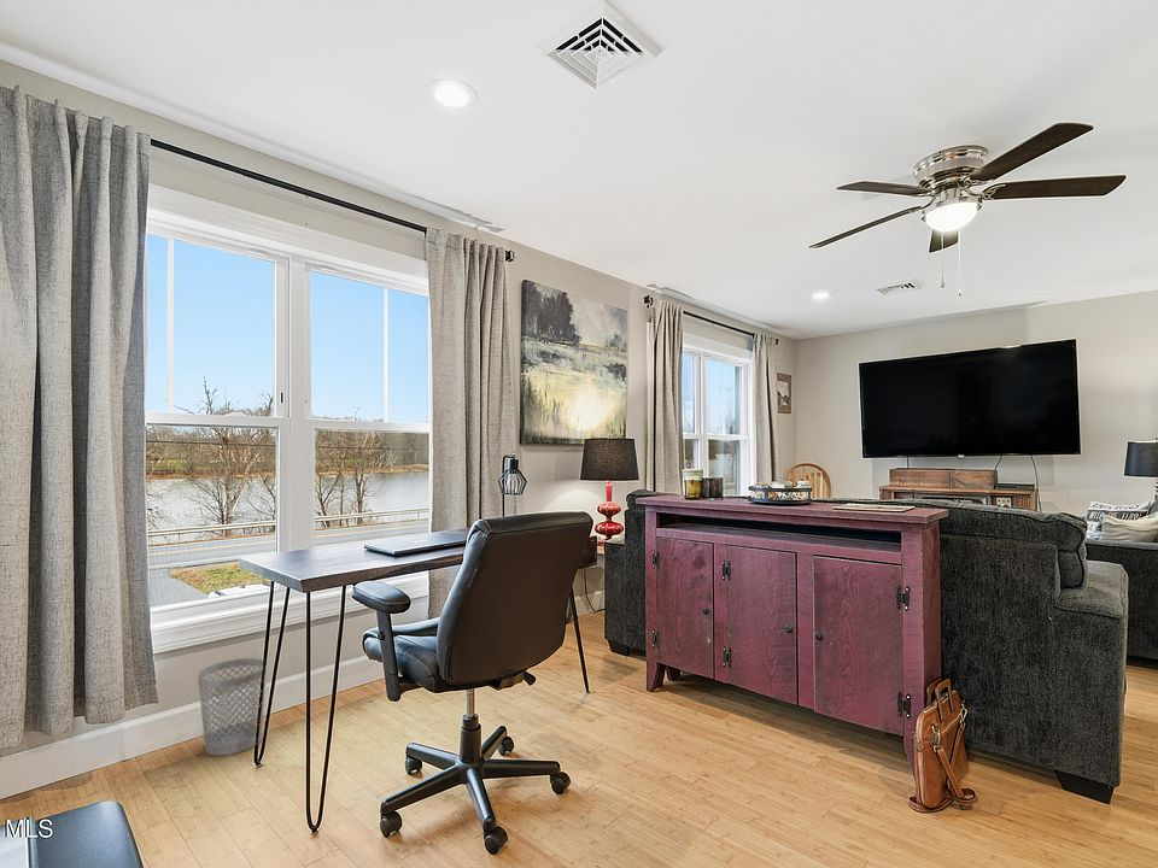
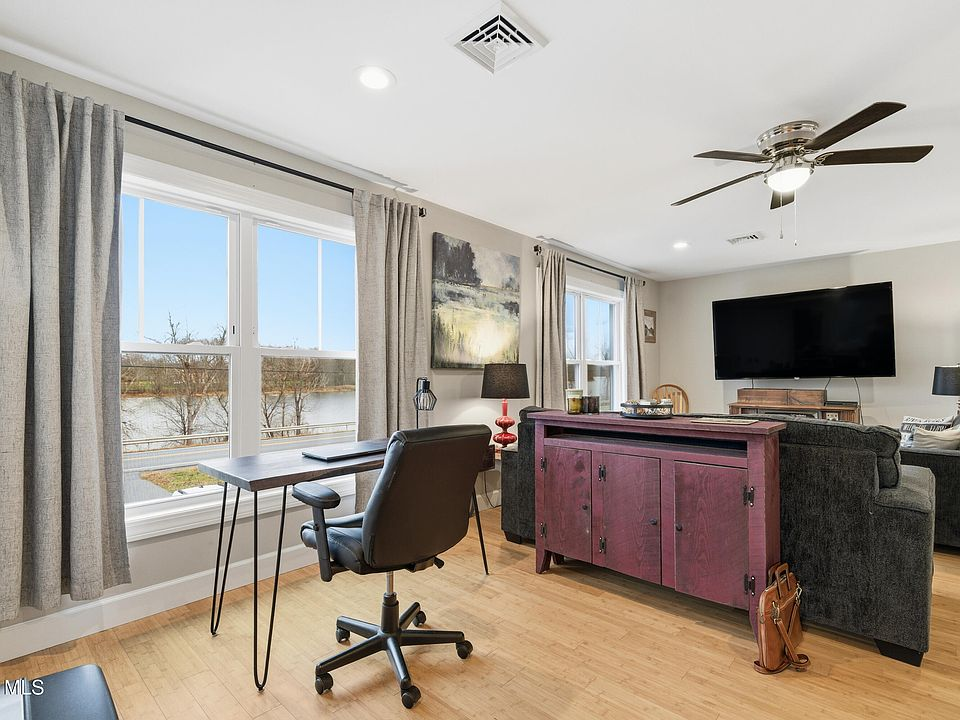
- wastebasket [197,657,268,757]
